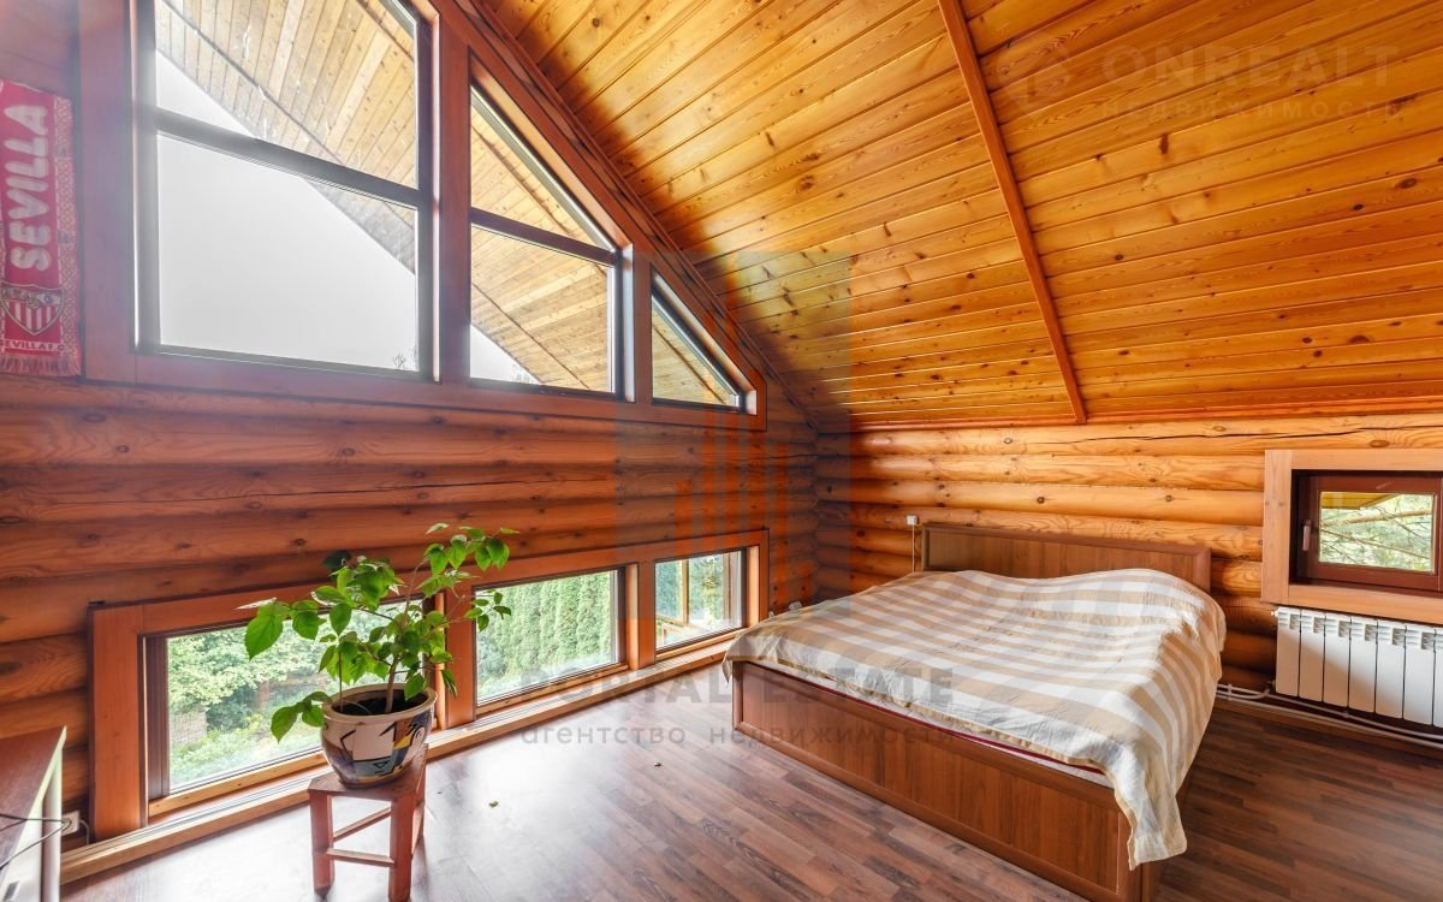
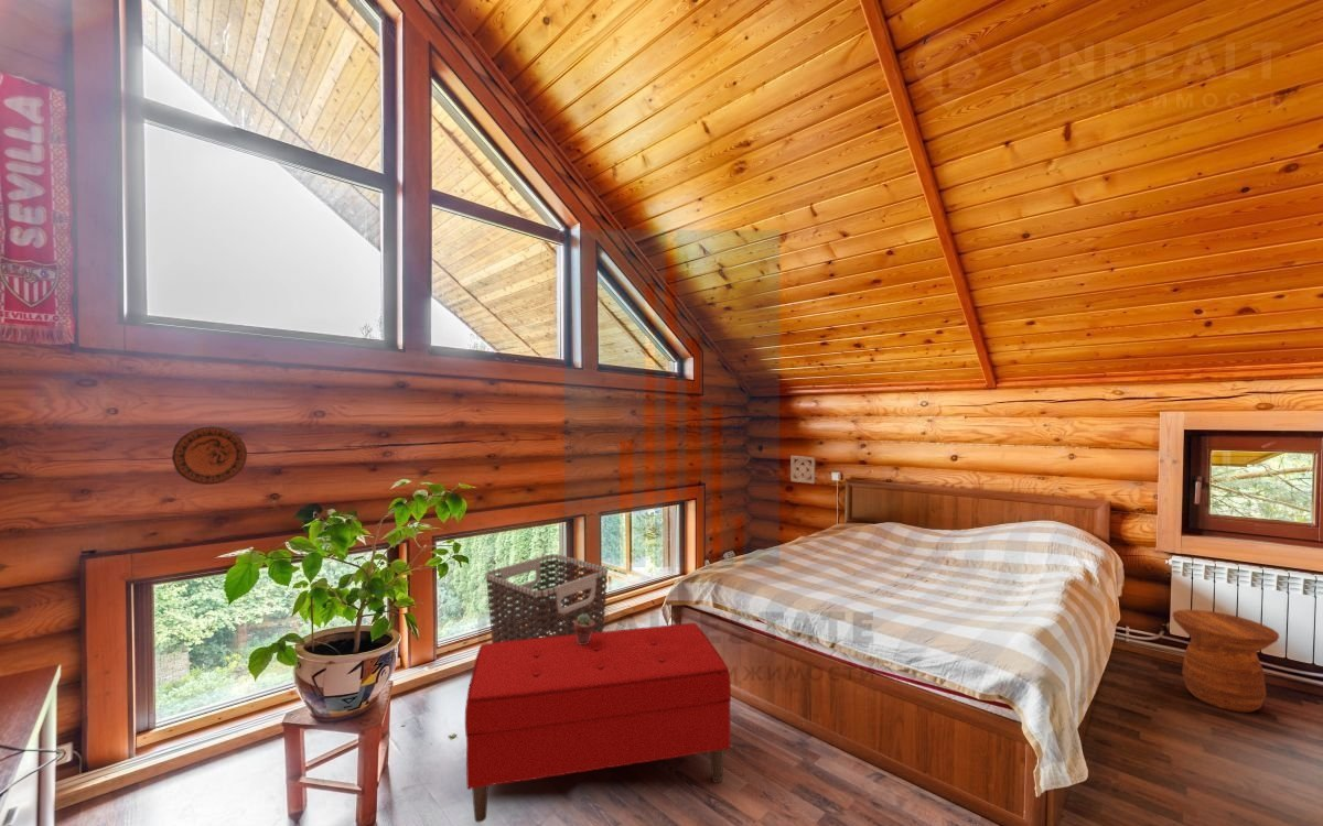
+ wall ornament [789,454,817,485]
+ potted succulent [573,613,595,644]
+ decorative plate [171,426,248,486]
+ clothes hamper [484,553,609,643]
+ bench [464,622,732,824]
+ side table [1172,609,1280,714]
